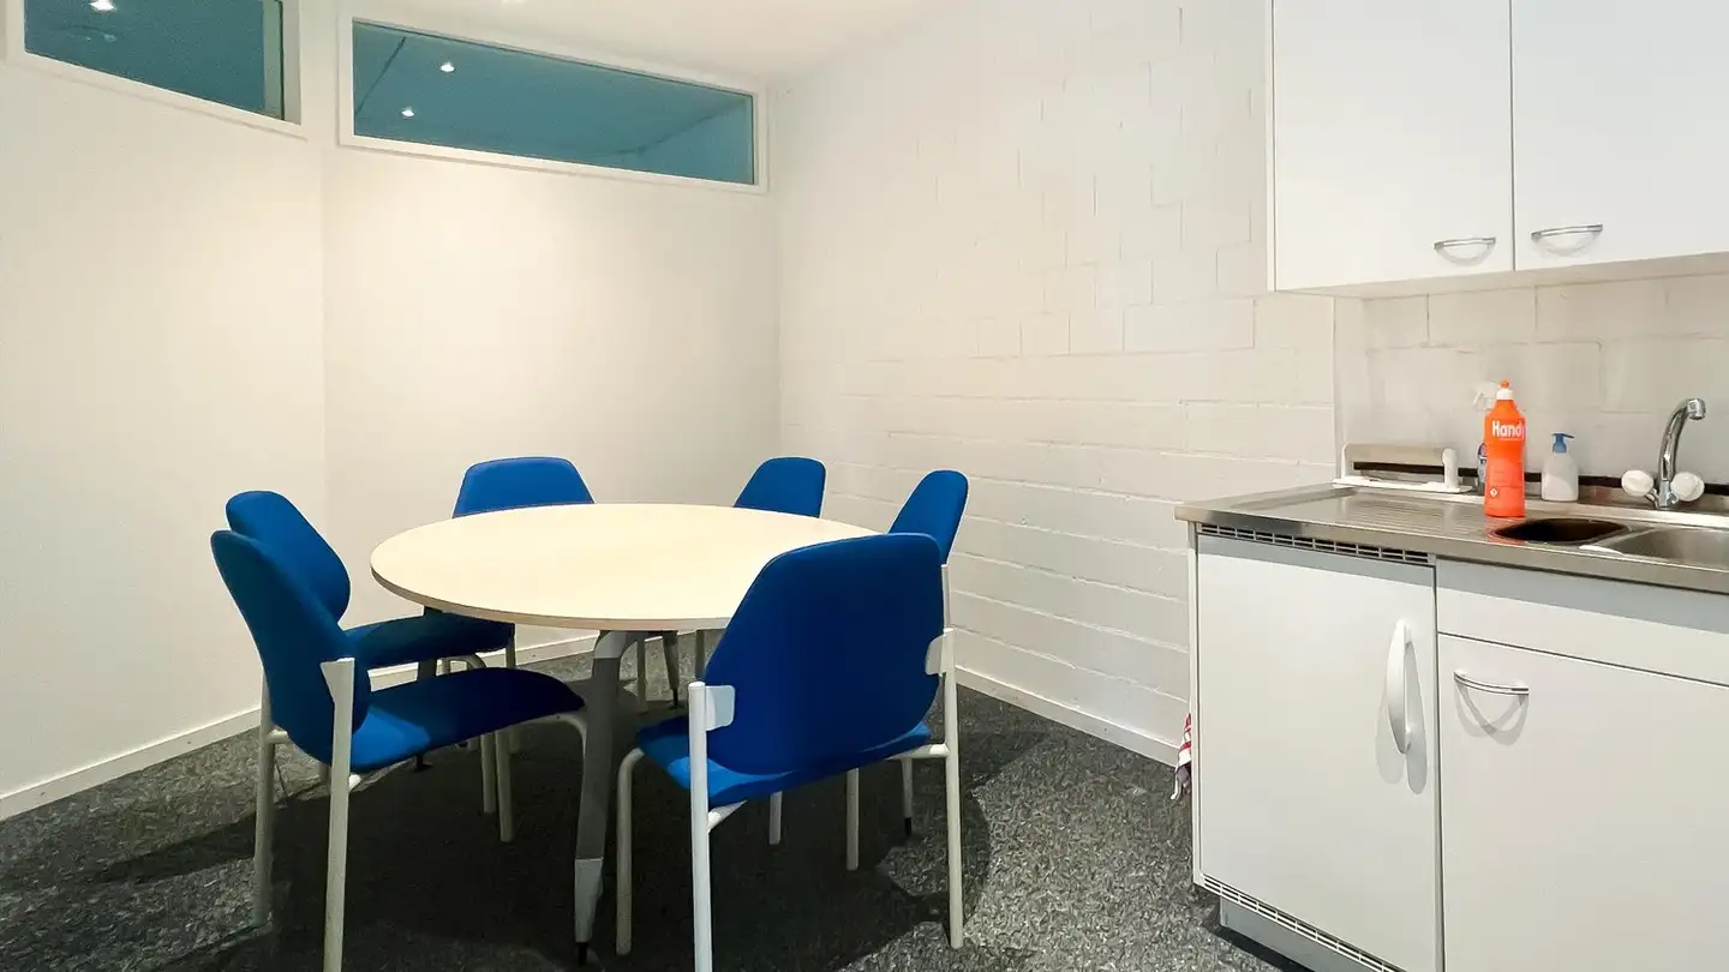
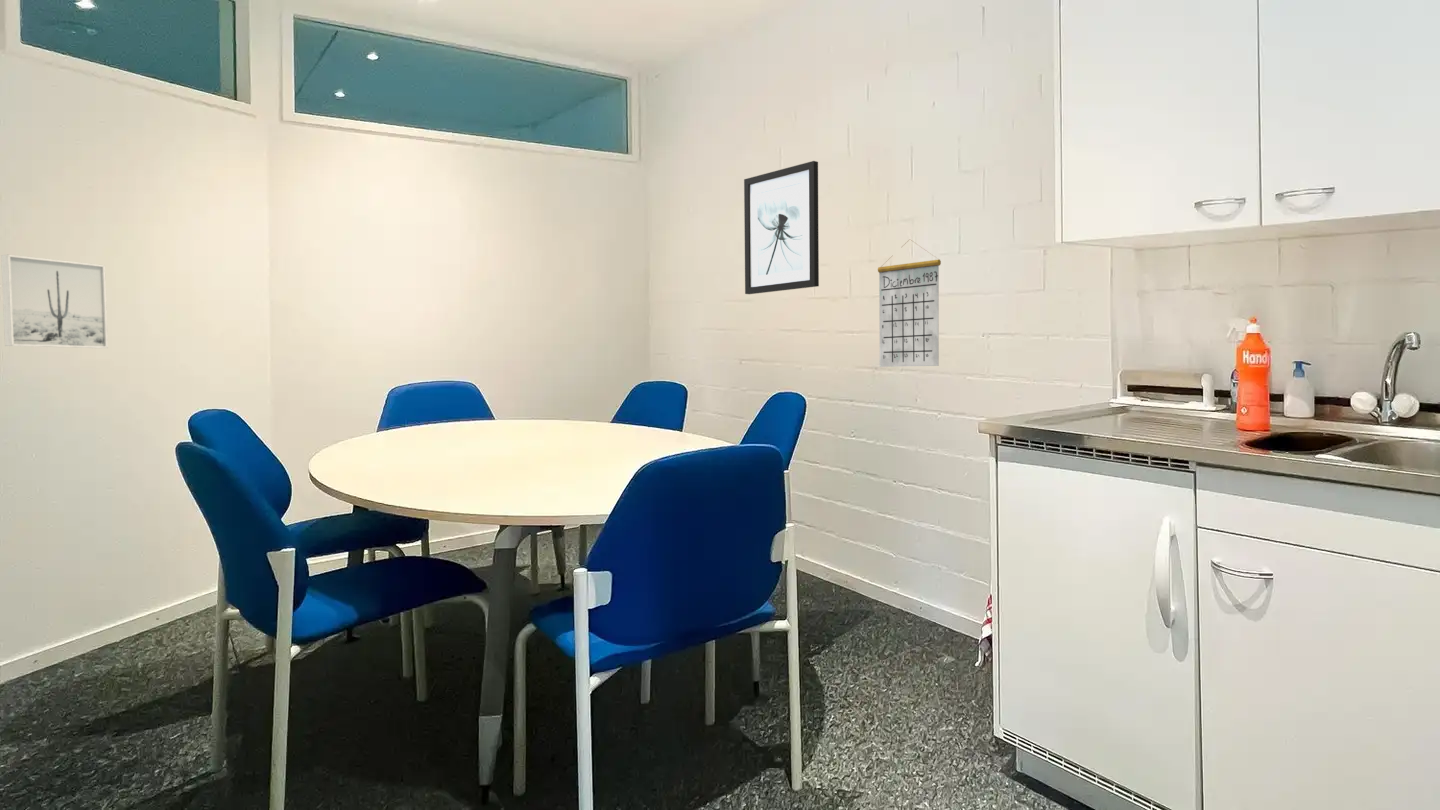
+ wall art [0,254,109,349]
+ calendar [877,238,942,368]
+ wall art [743,160,820,295]
